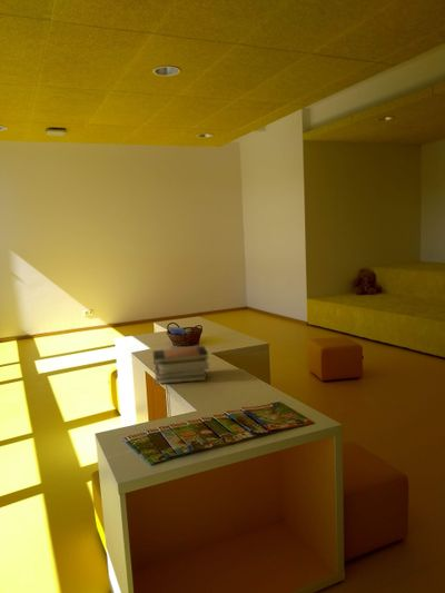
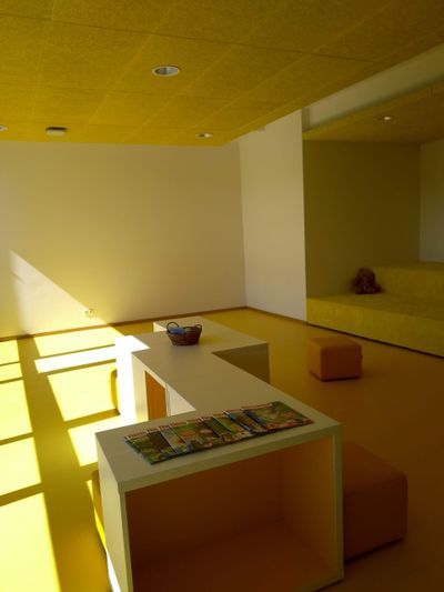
- book stack [151,345,211,385]
